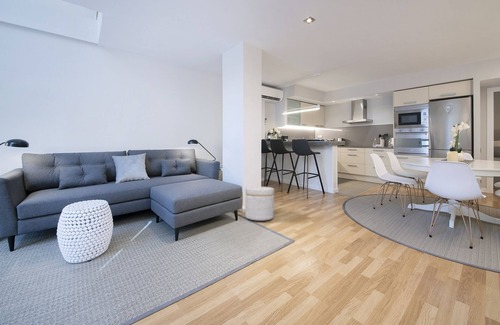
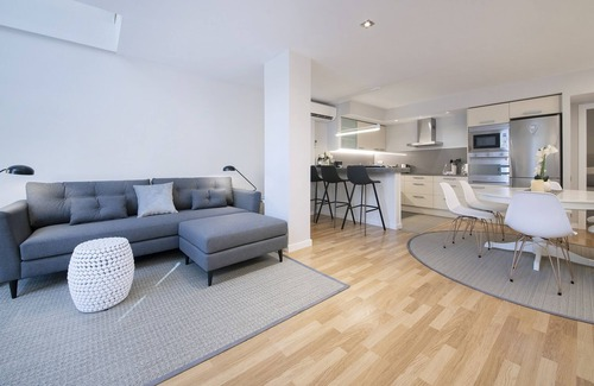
- ottoman [244,186,275,222]
